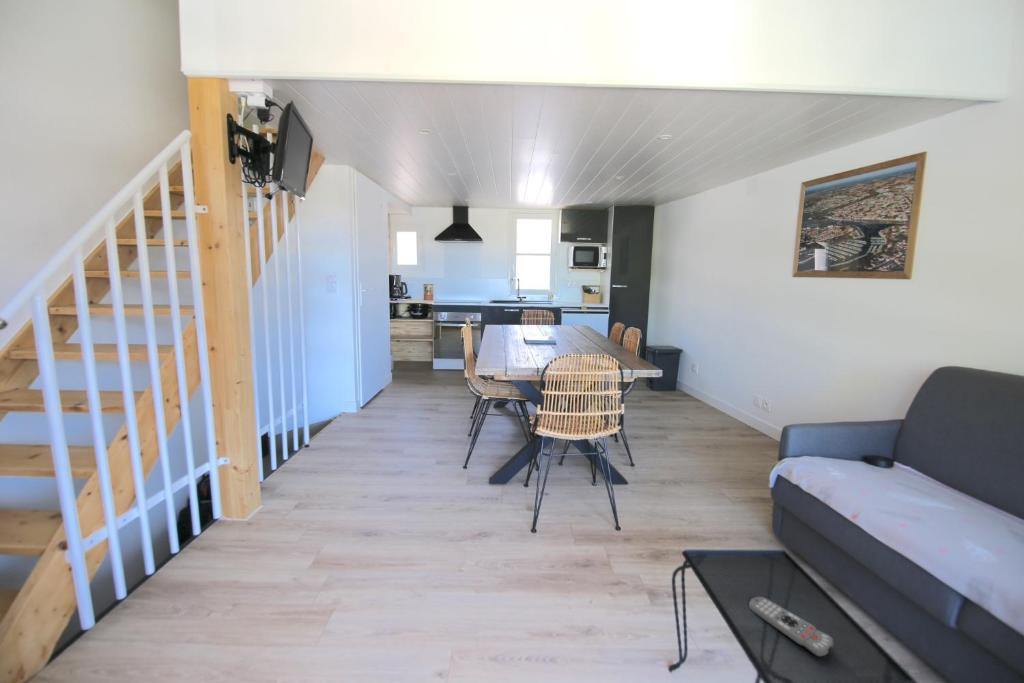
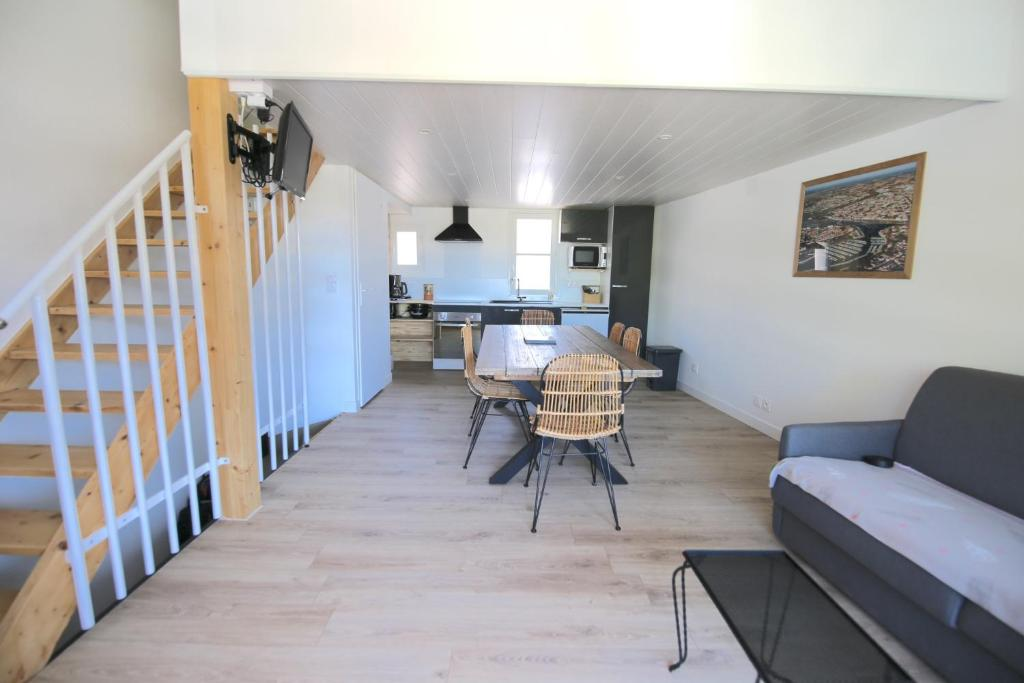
- remote control [748,596,834,658]
